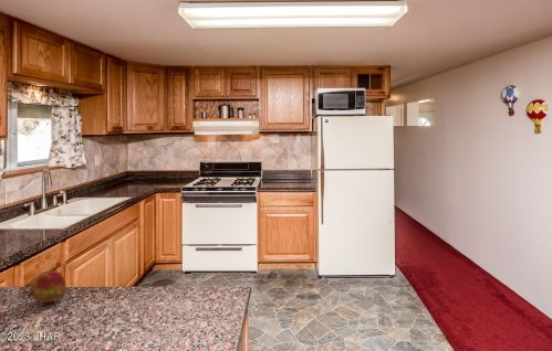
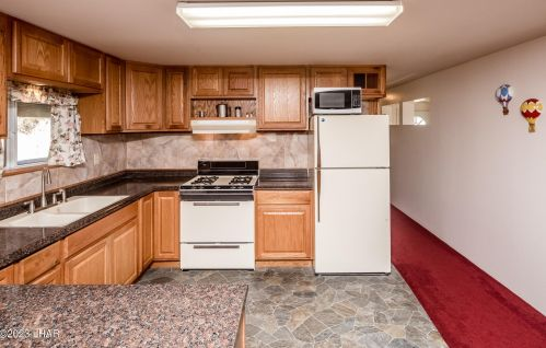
- fruit [25,269,66,305]
